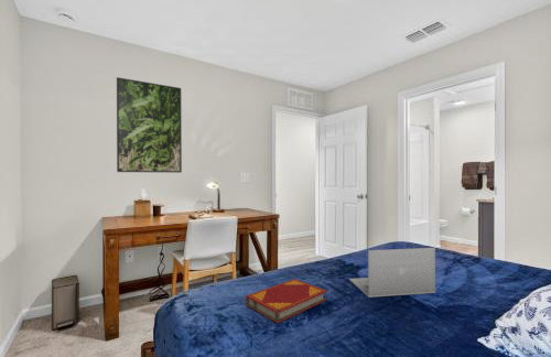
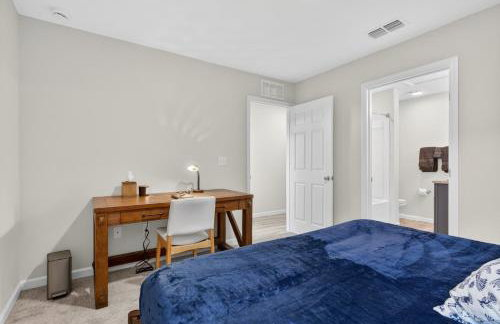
- hardback book [245,278,328,324]
- laptop [348,247,436,299]
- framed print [116,76,183,174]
